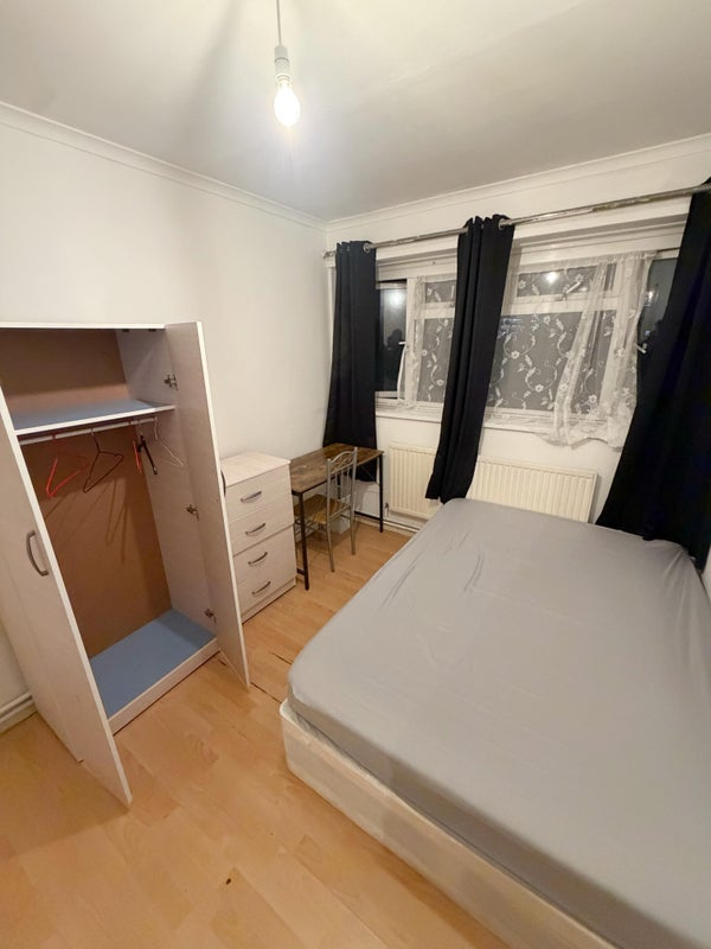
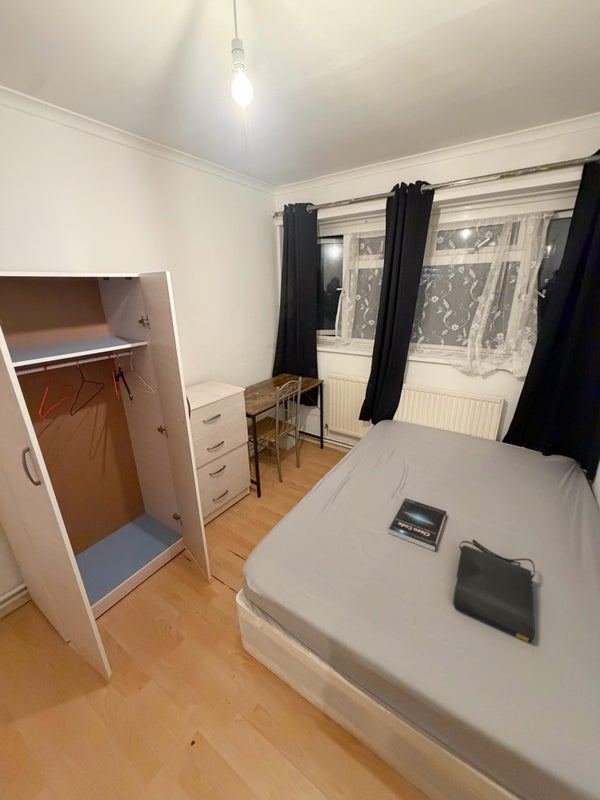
+ book [387,497,448,552]
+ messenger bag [452,538,536,644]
